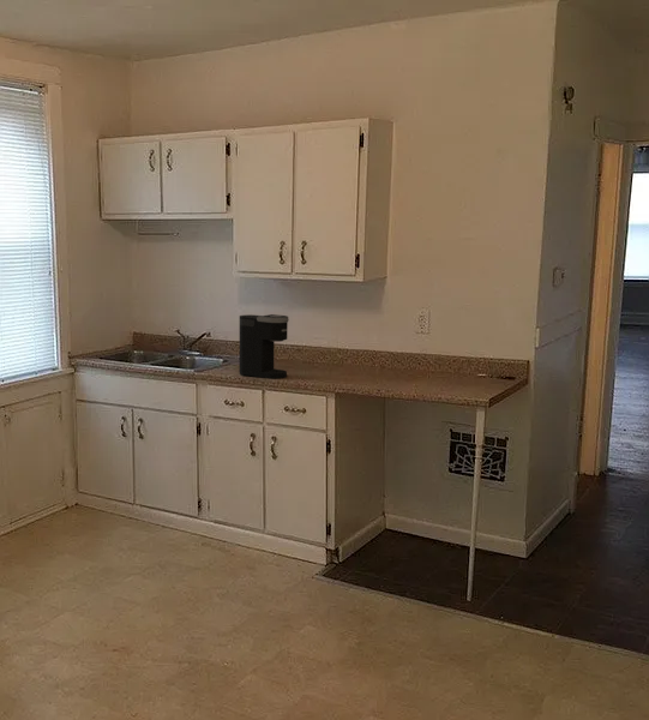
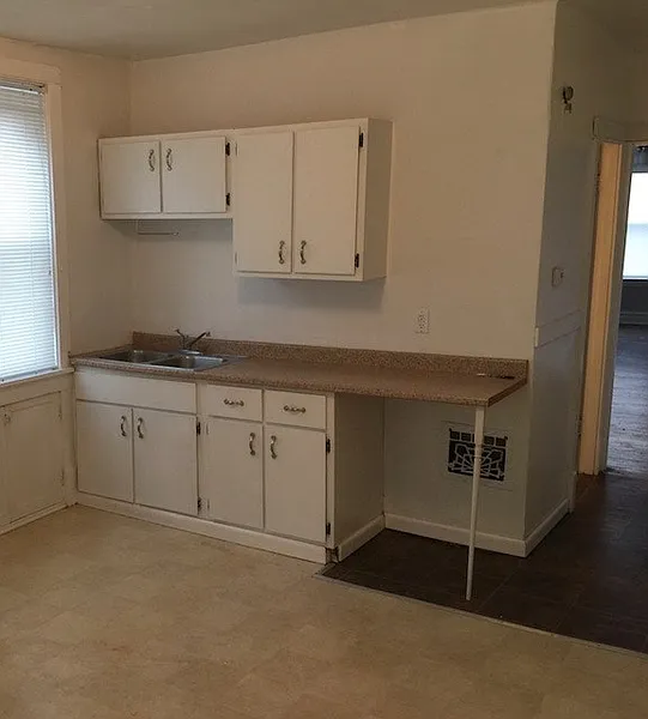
- coffee maker [239,313,290,380]
